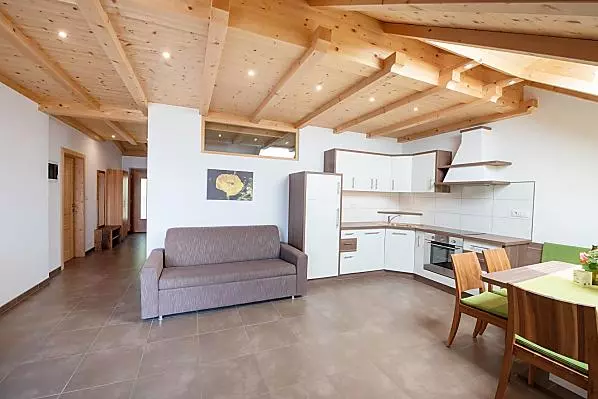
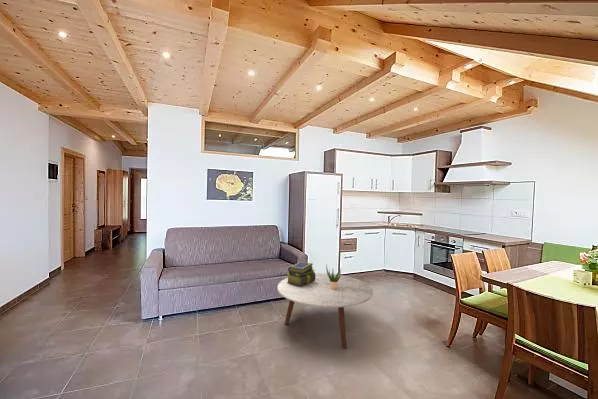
+ stack of books [286,261,316,287]
+ coffee table [277,272,374,350]
+ potted plant [325,264,343,289]
